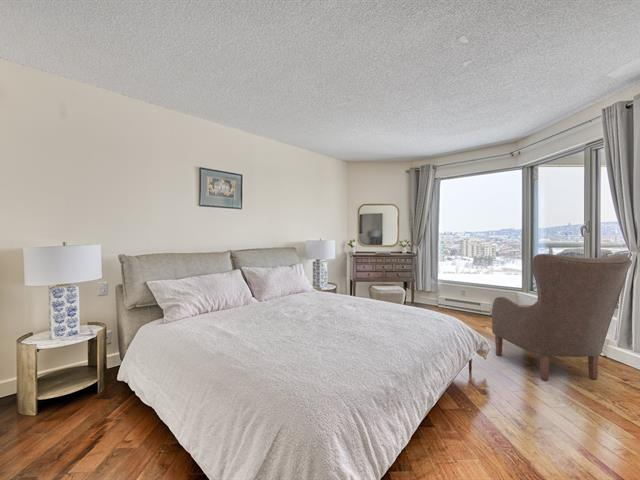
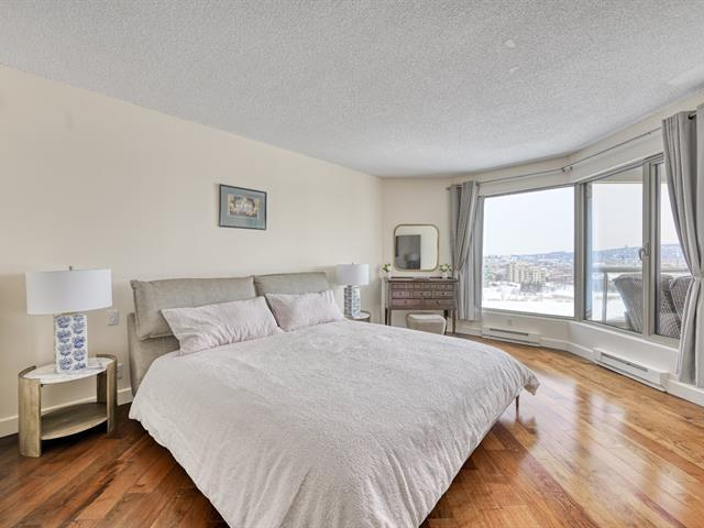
- chair [491,253,633,381]
